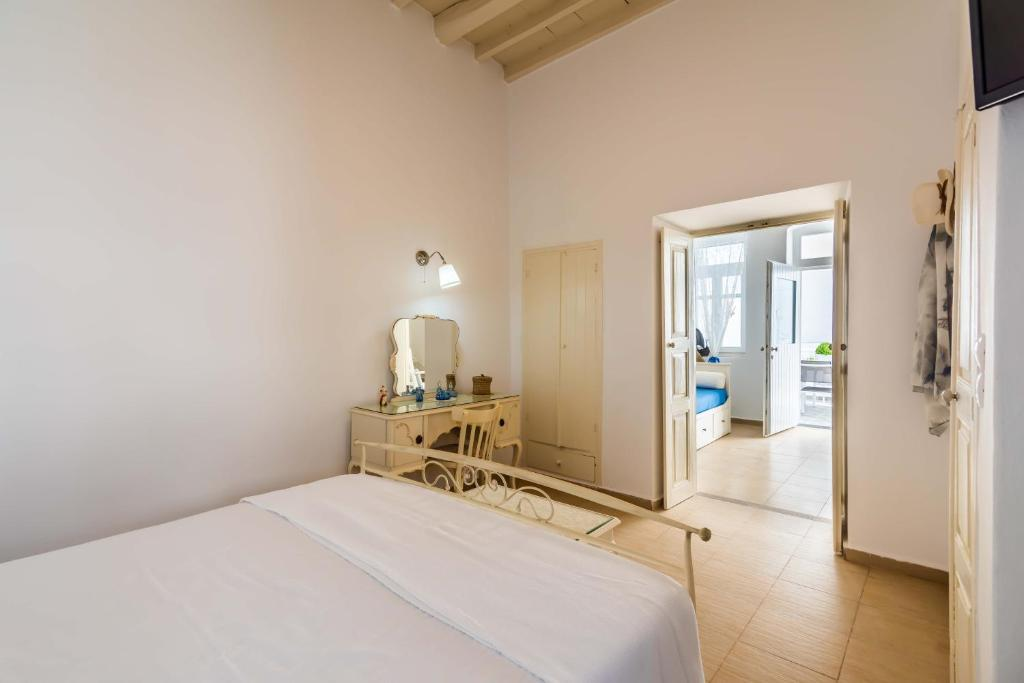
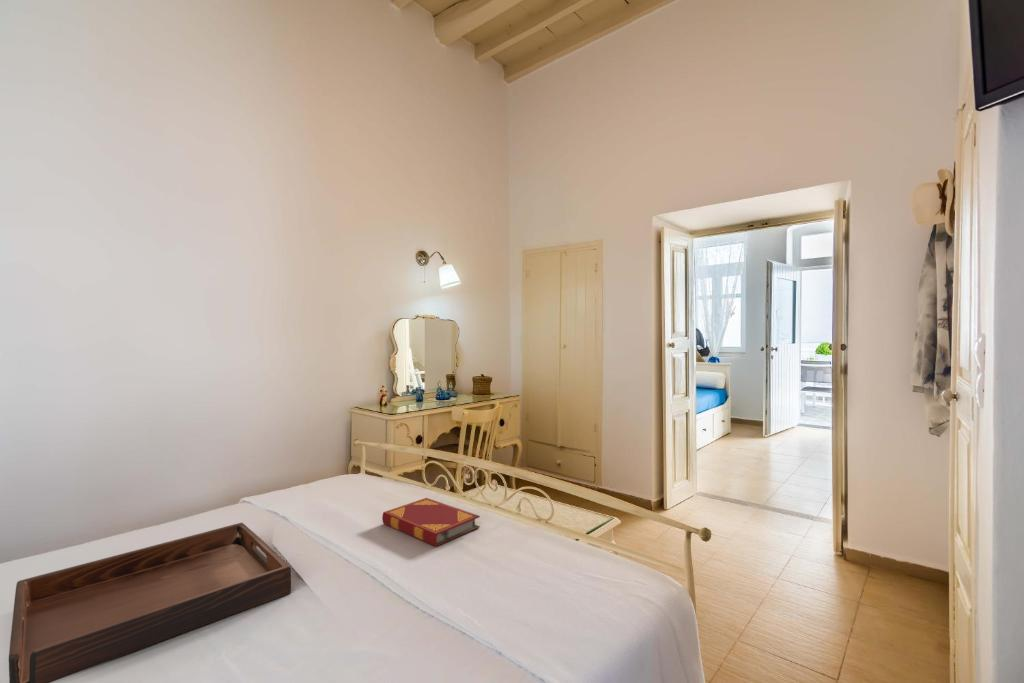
+ serving tray [8,522,292,683]
+ hardback book [381,497,481,547]
